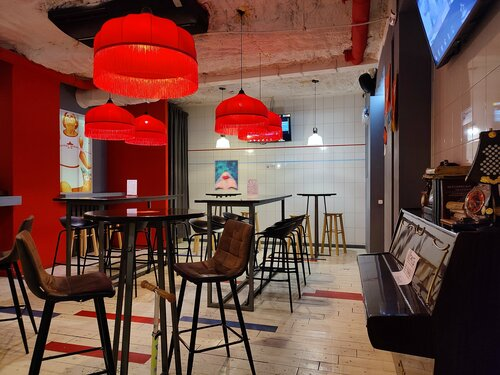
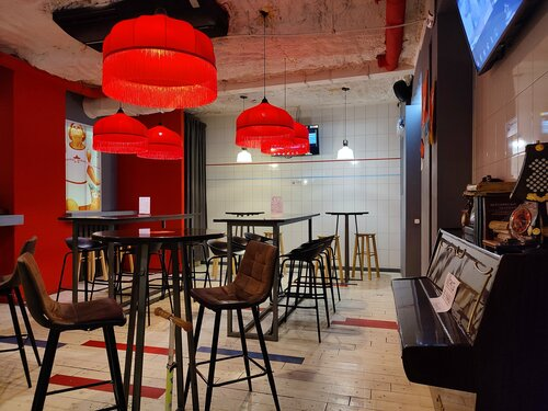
- wall art [214,159,239,191]
